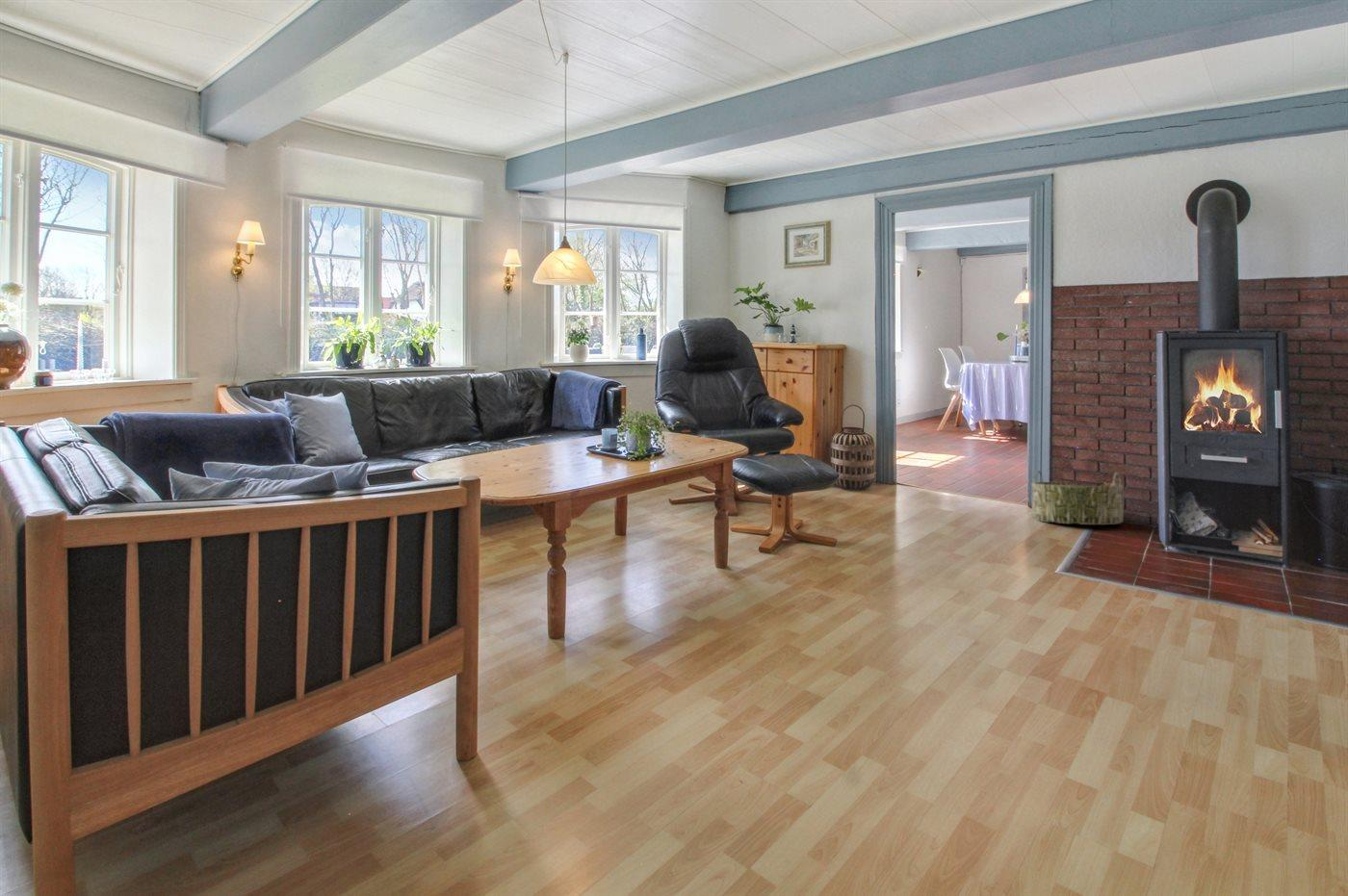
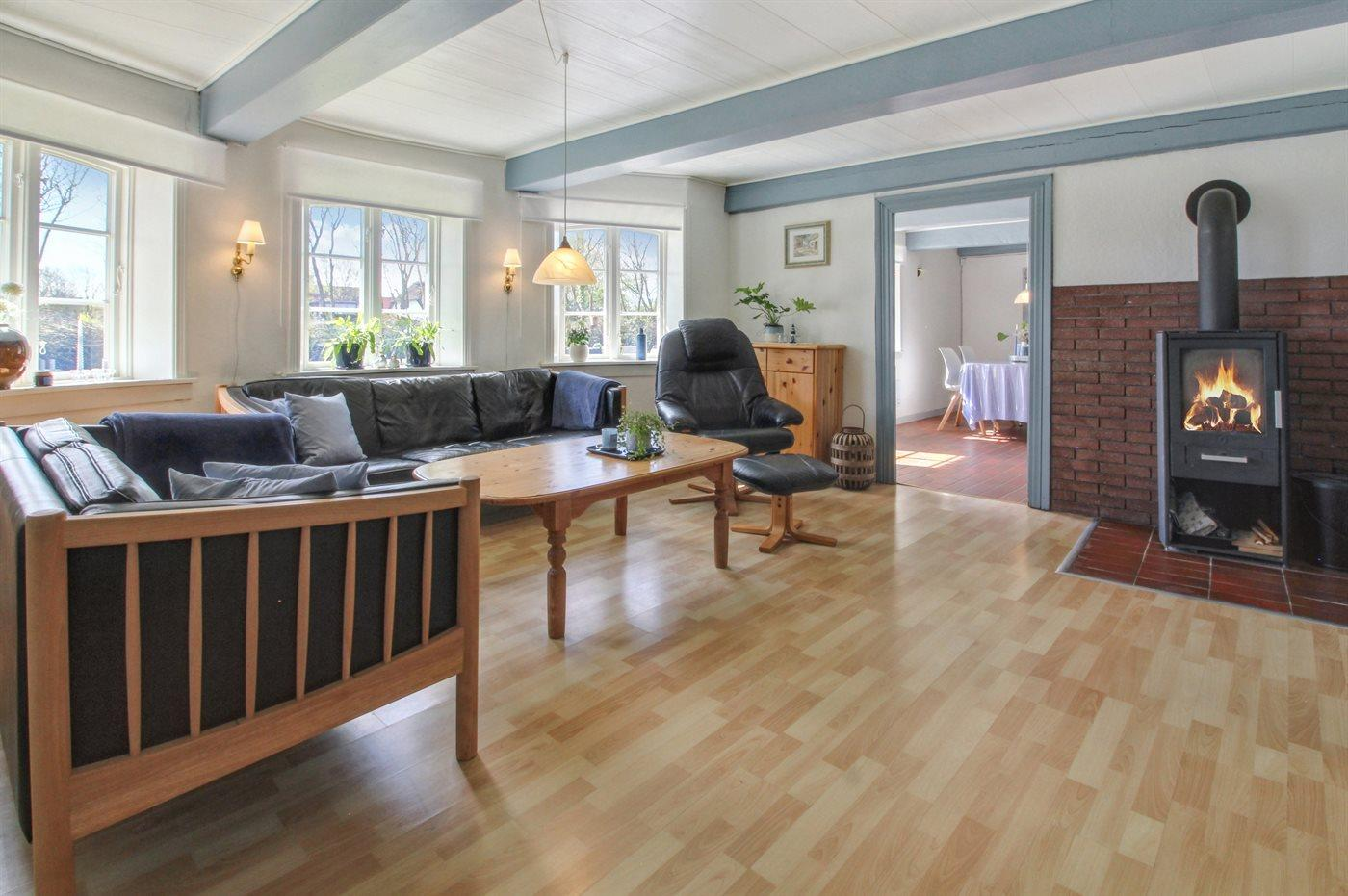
- basket [1031,470,1124,525]
